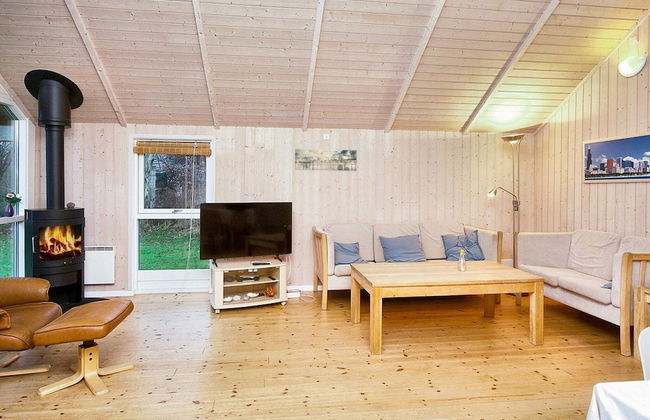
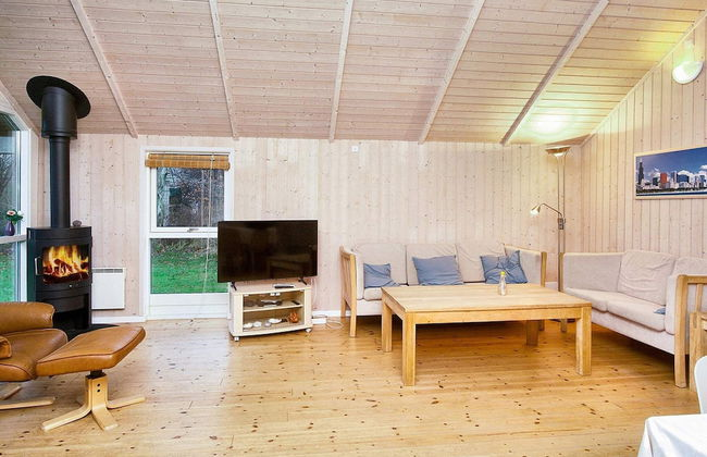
- wall art [294,148,358,172]
